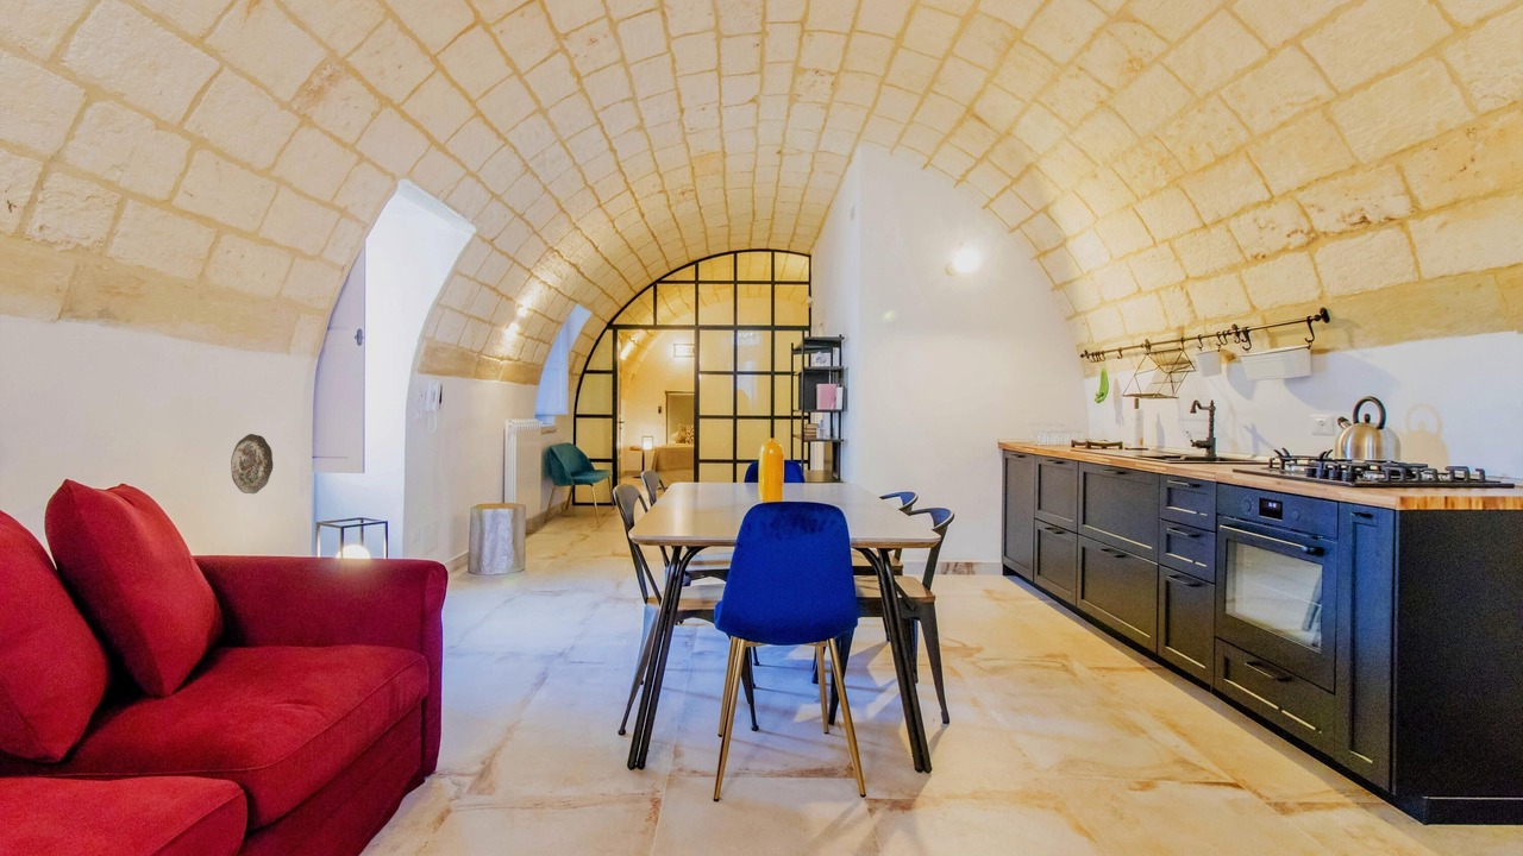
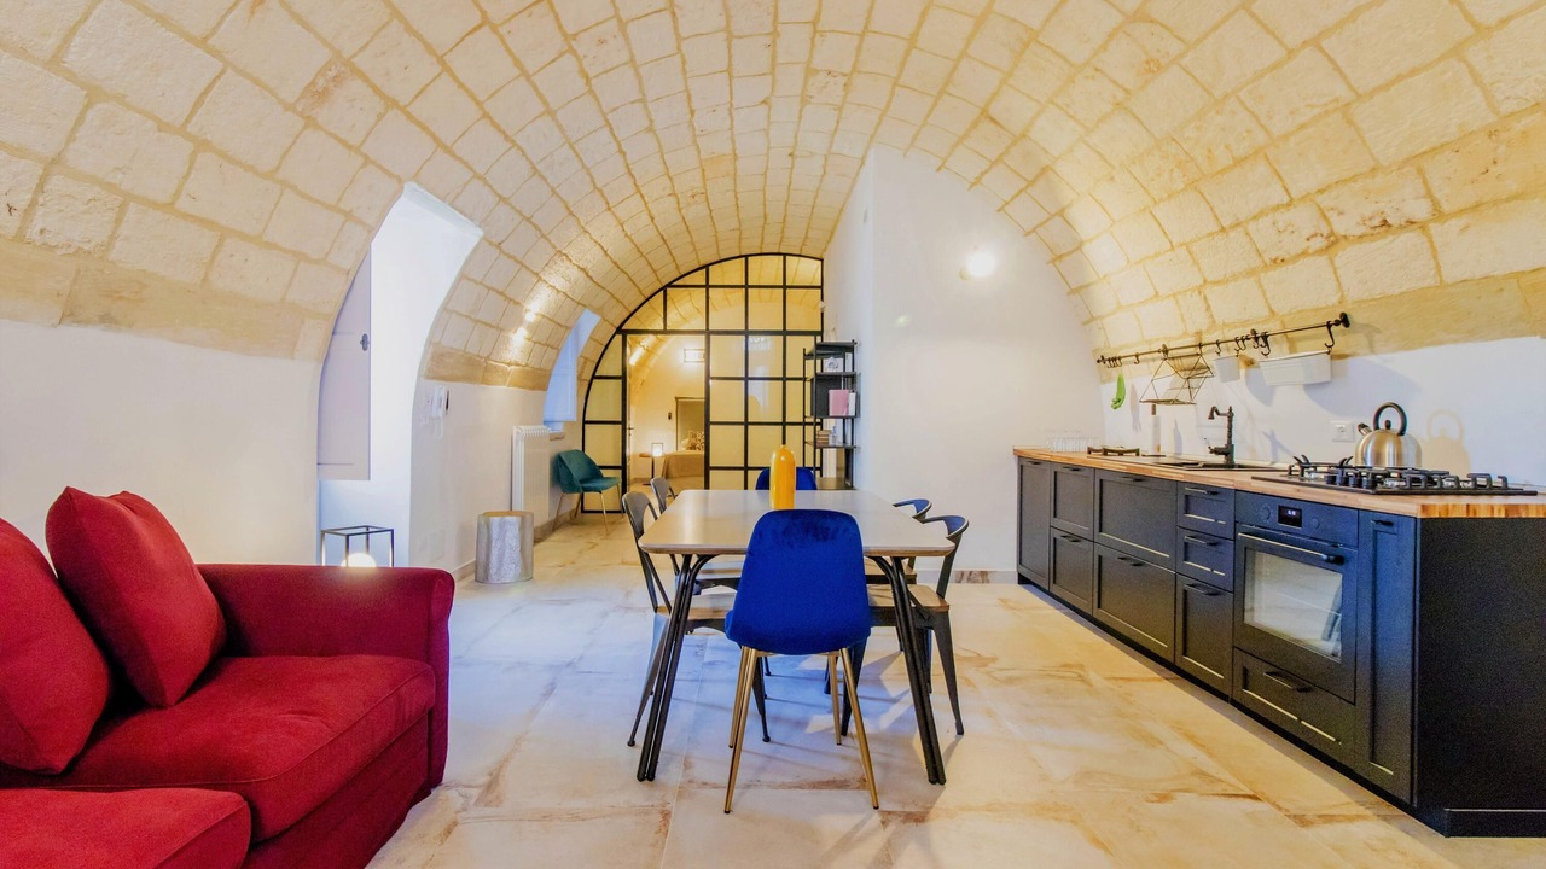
- decorative plate [230,433,274,495]
